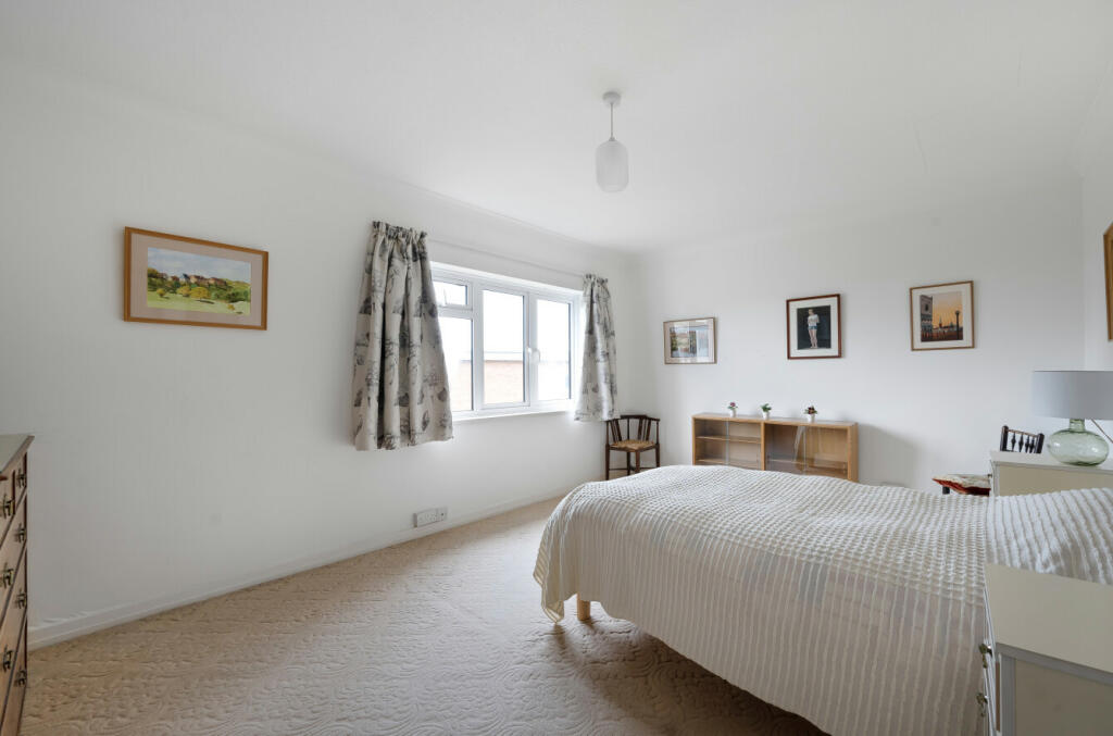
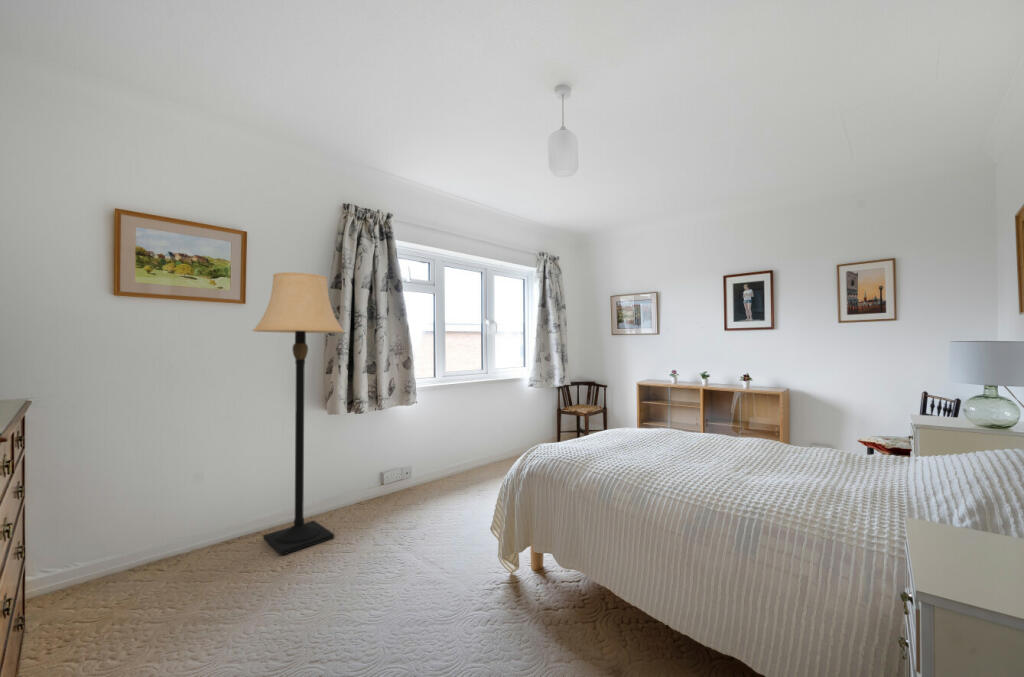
+ lamp [251,271,346,556]
